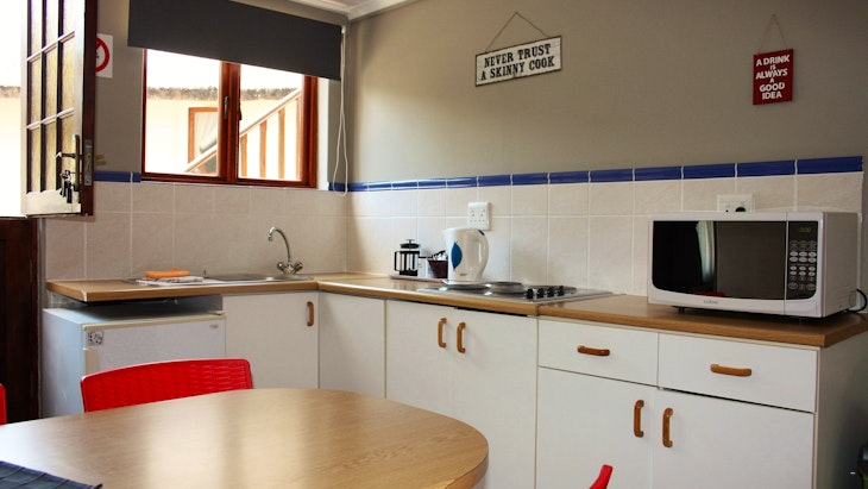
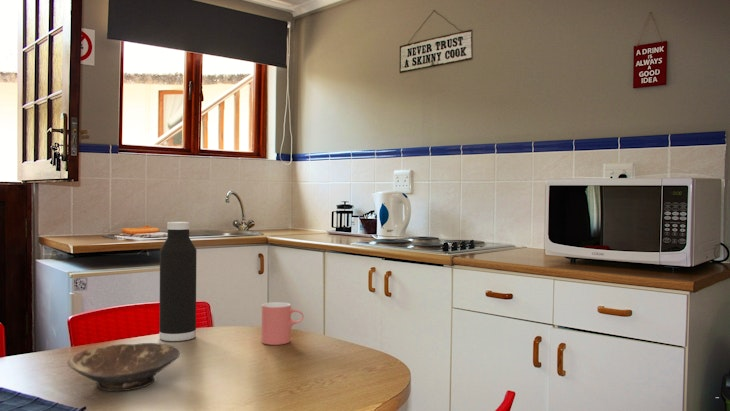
+ water bottle [158,221,197,342]
+ cup [260,301,305,346]
+ bowl [67,342,181,392]
